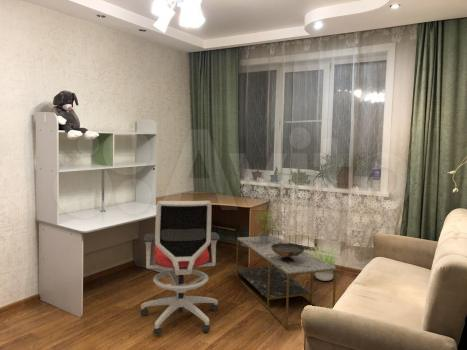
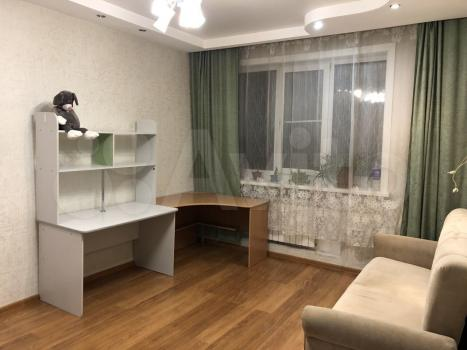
- potted plant [308,245,339,282]
- office chair [140,200,221,336]
- potted plant [253,207,282,243]
- decorative bowl [271,242,306,262]
- coffee table [235,235,337,328]
